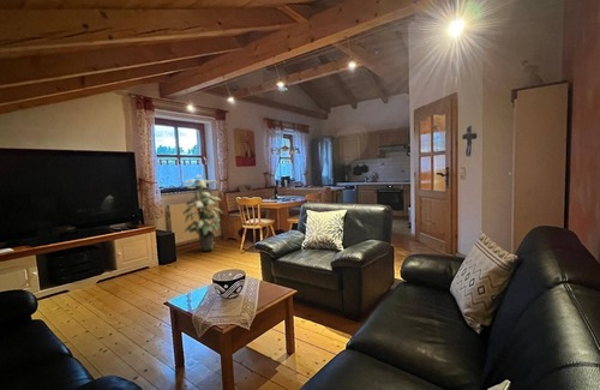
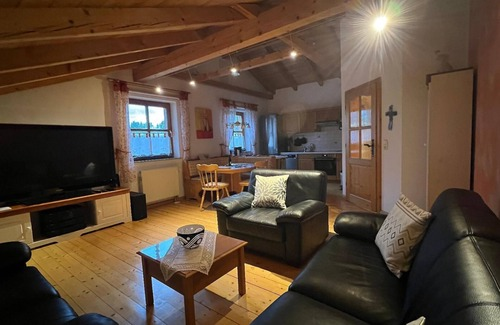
- indoor plant [181,174,223,252]
